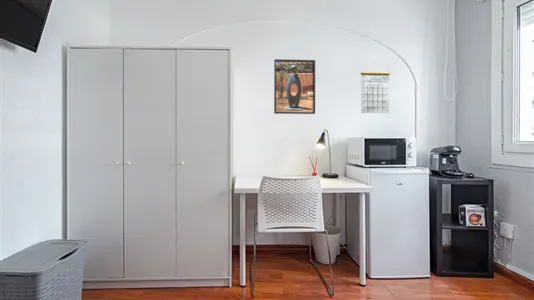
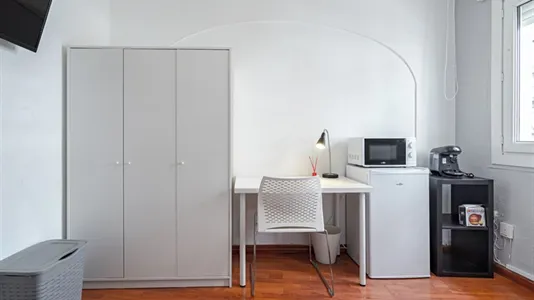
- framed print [273,58,316,115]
- calendar [360,62,391,114]
